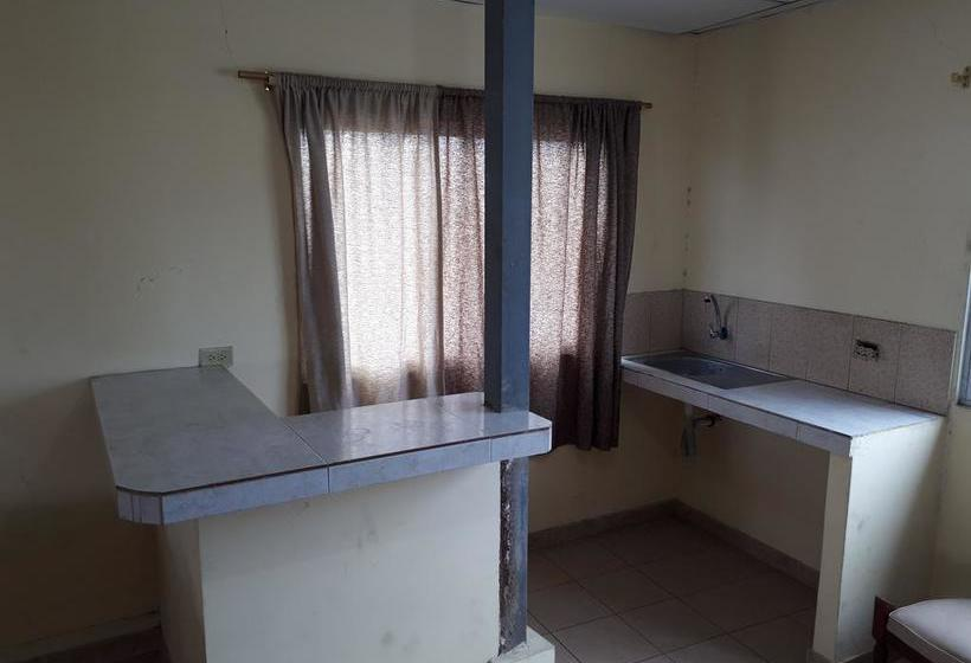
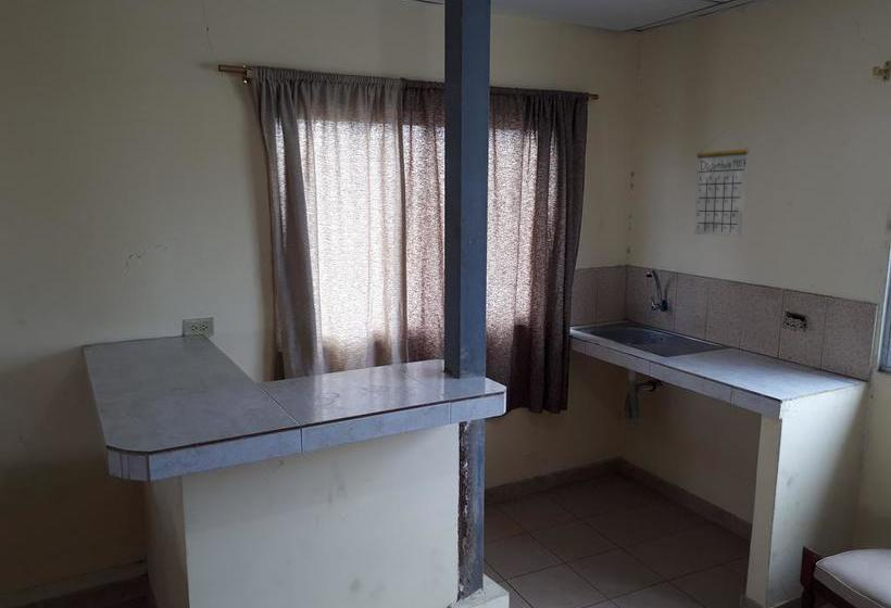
+ calendar [693,130,750,238]
